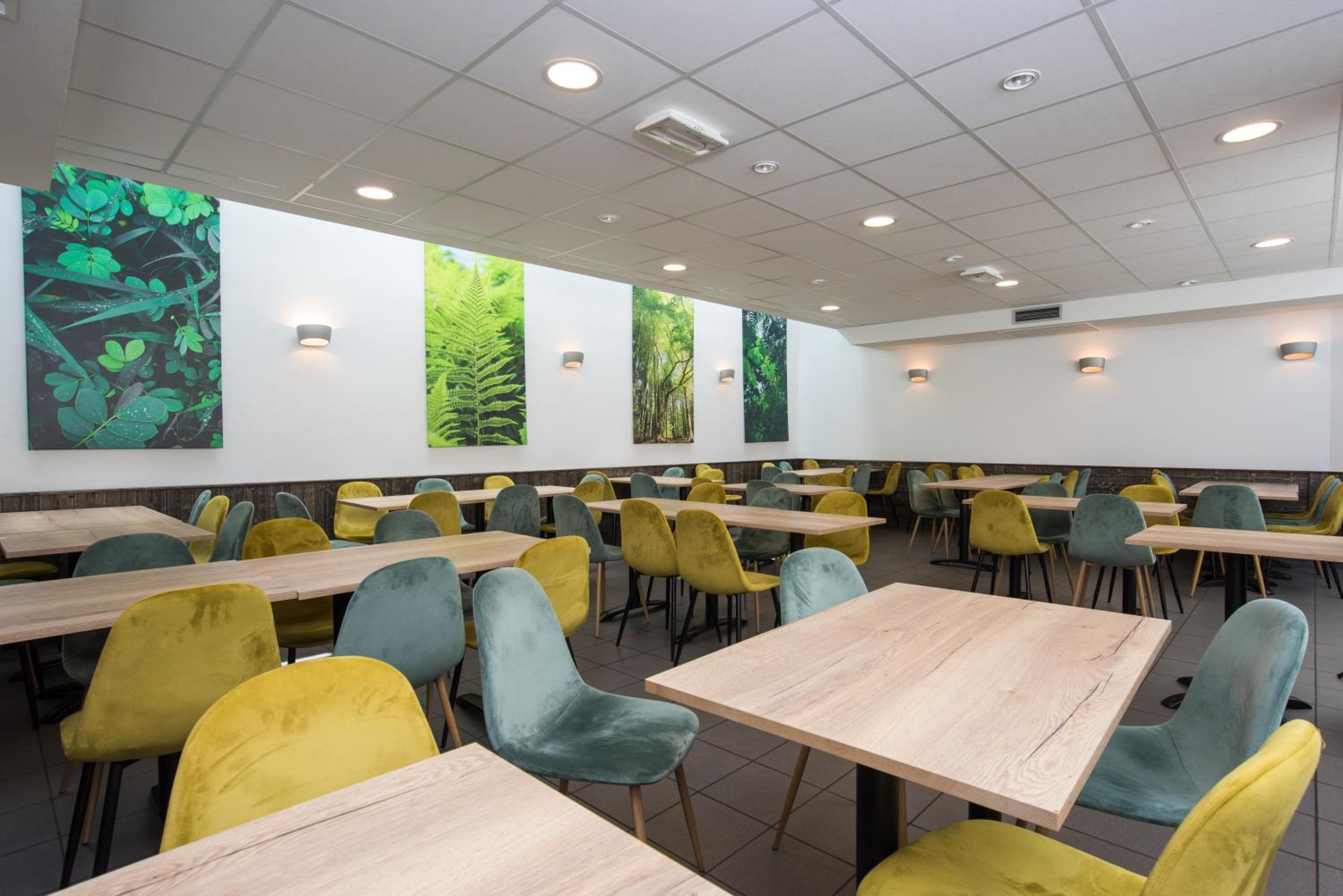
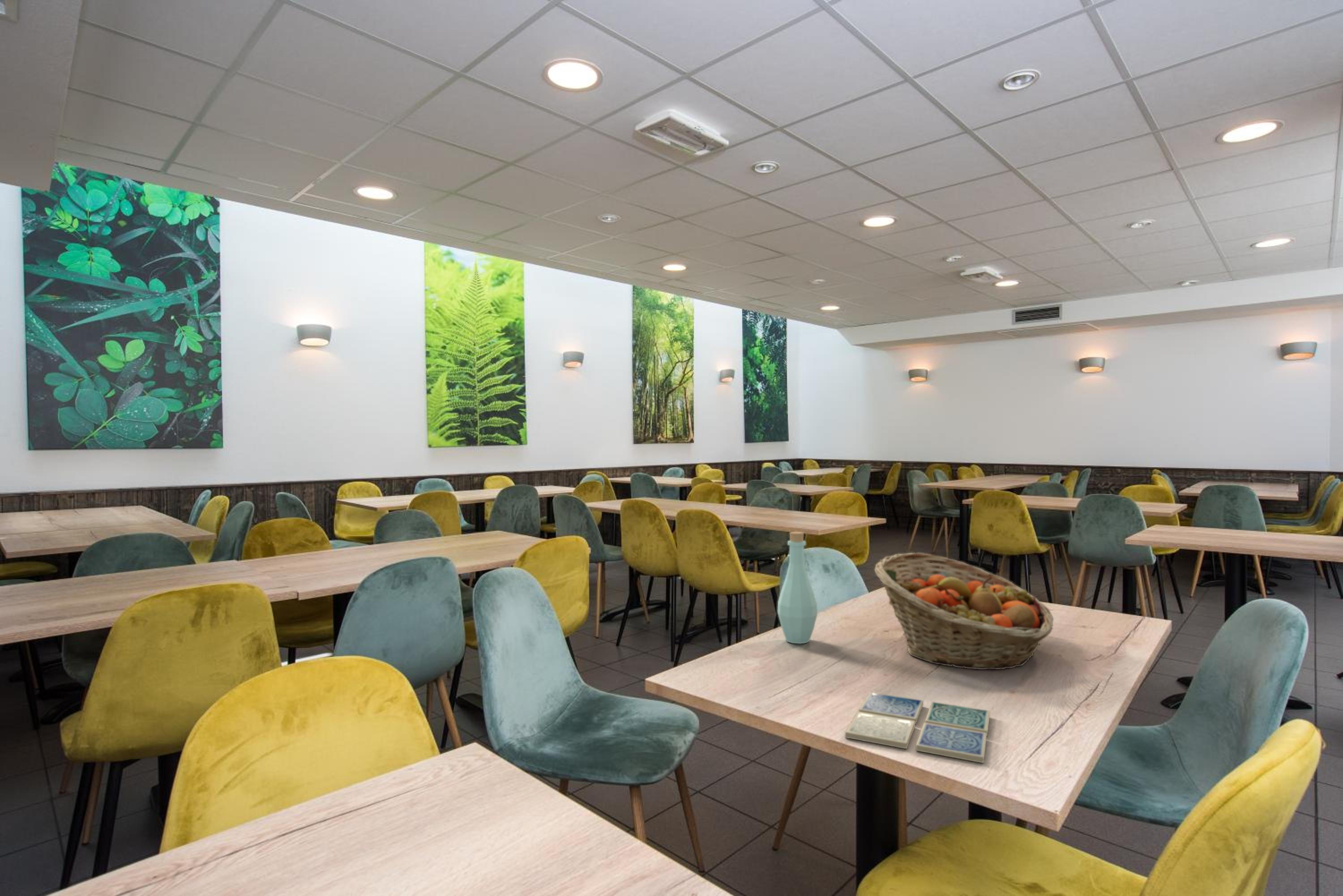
+ bottle [777,531,818,644]
+ drink coaster [845,691,990,764]
+ fruit basket [874,552,1054,670]
